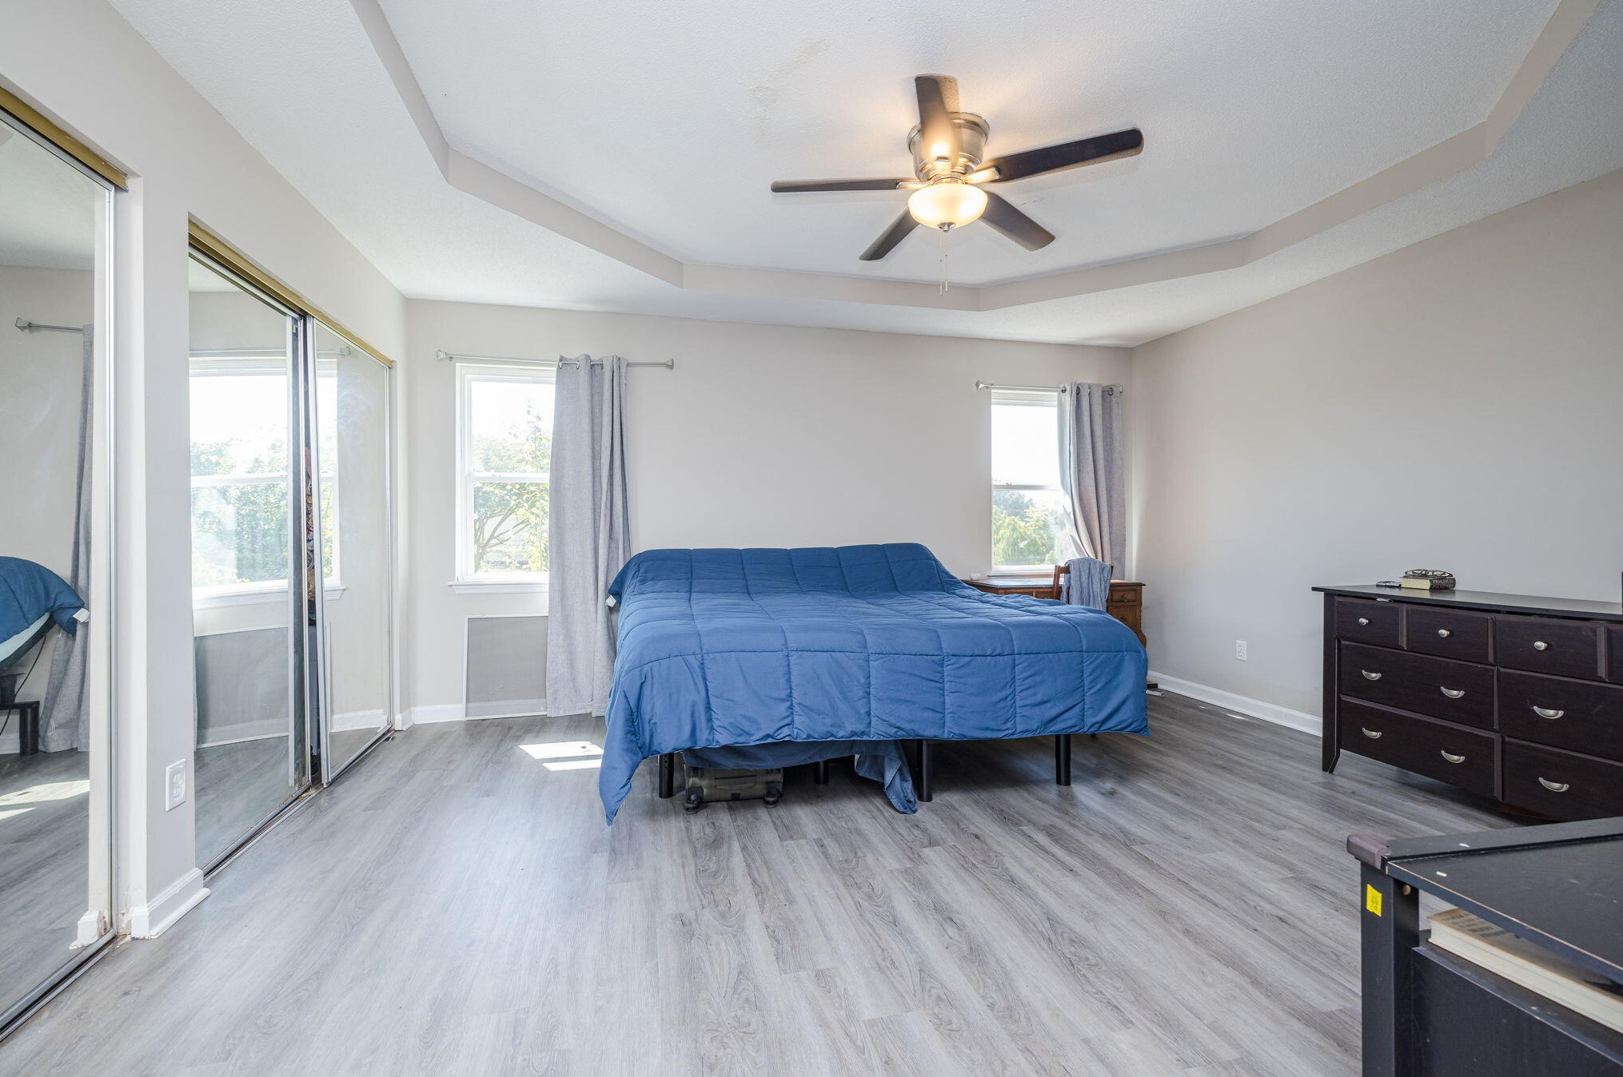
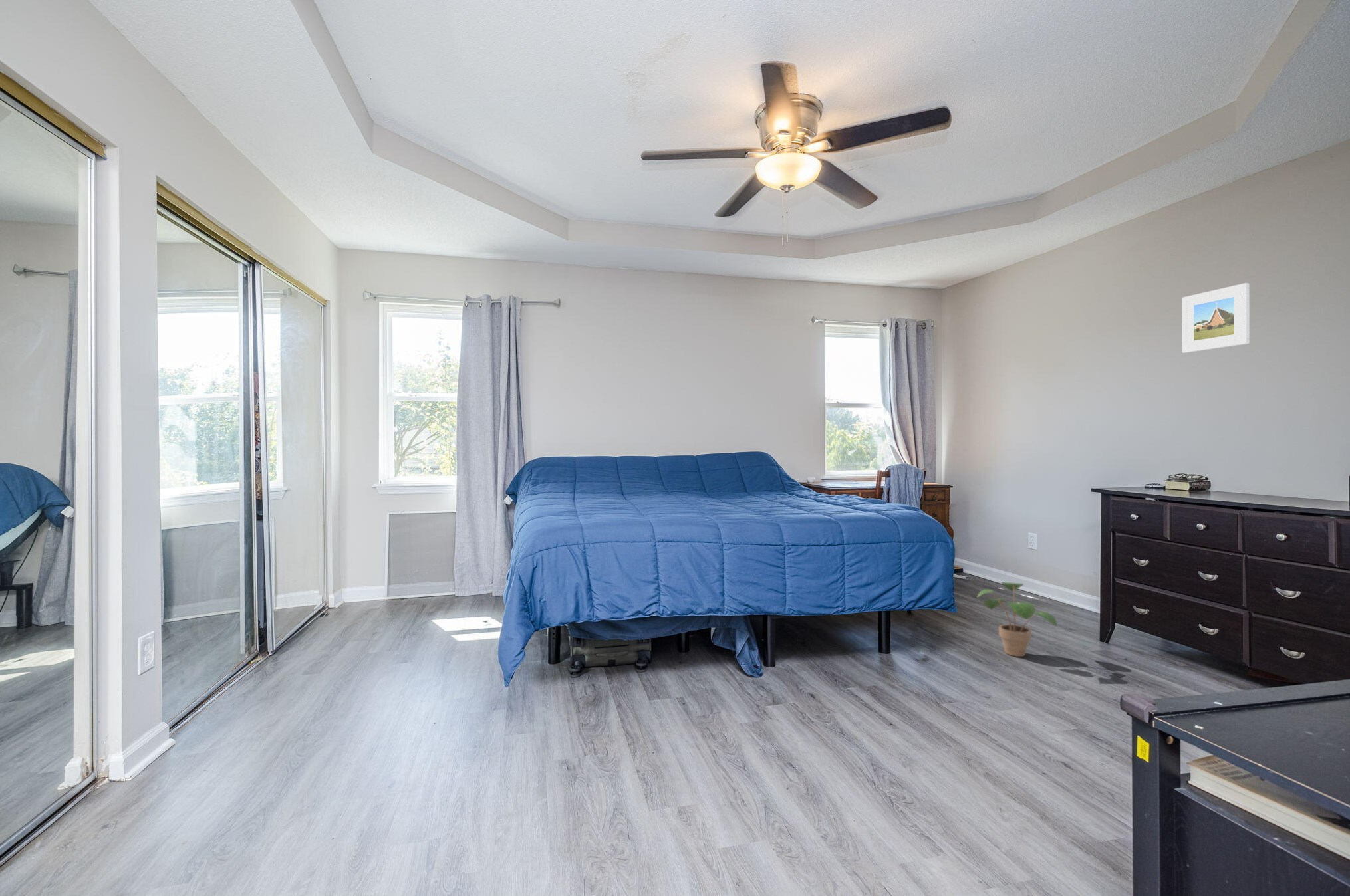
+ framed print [1181,282,1250,354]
+ potted plant [976,581,1057,657]
